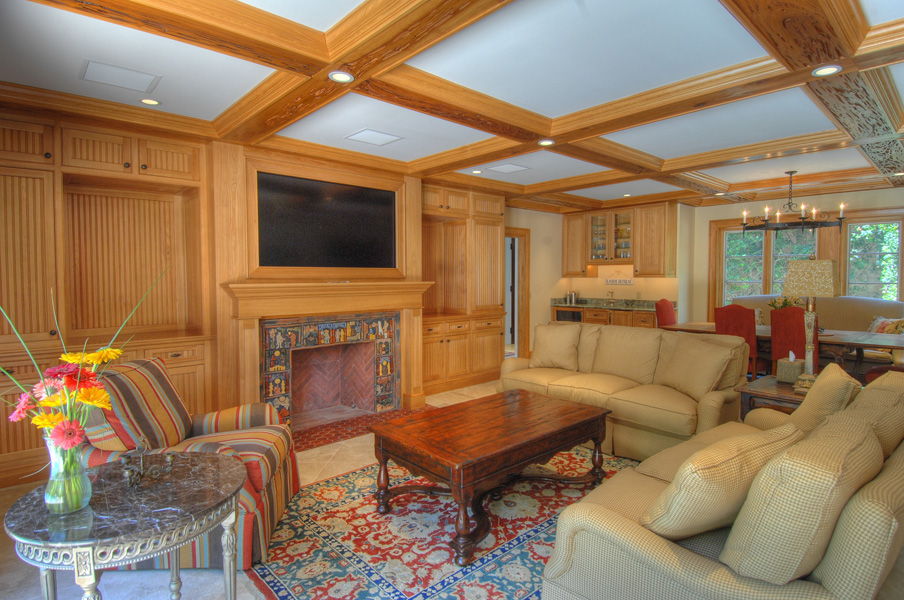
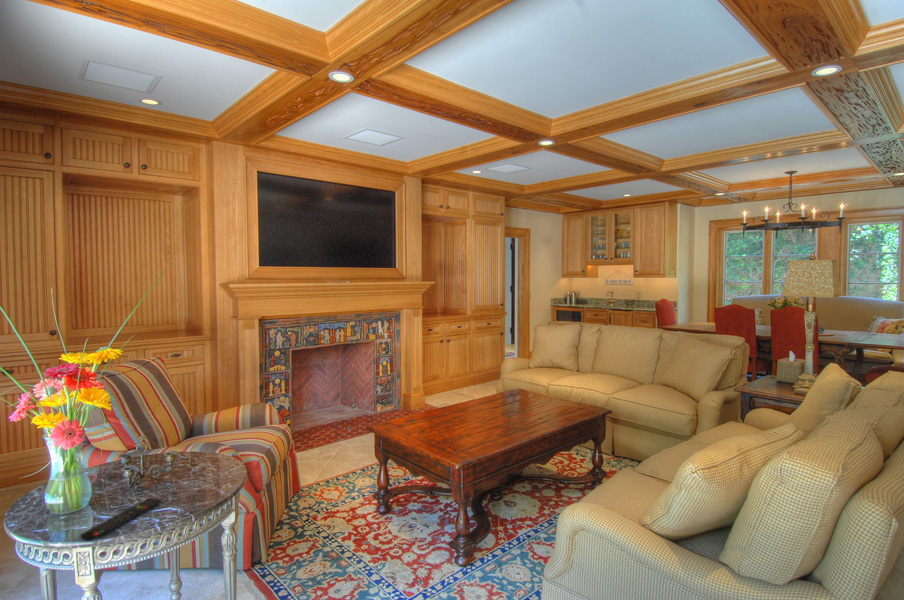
+ remote control [79,497,163,542]
